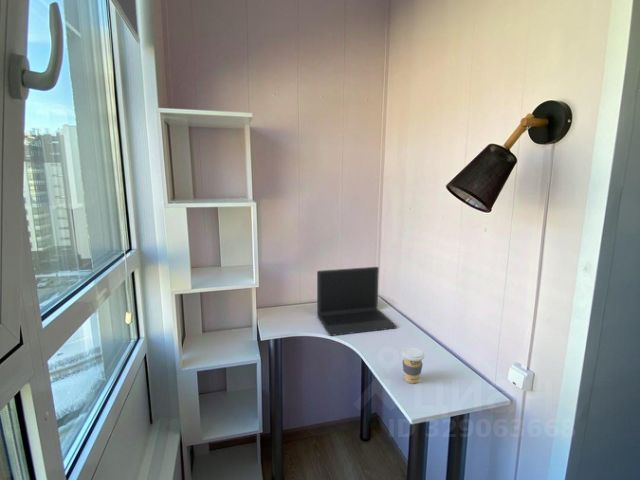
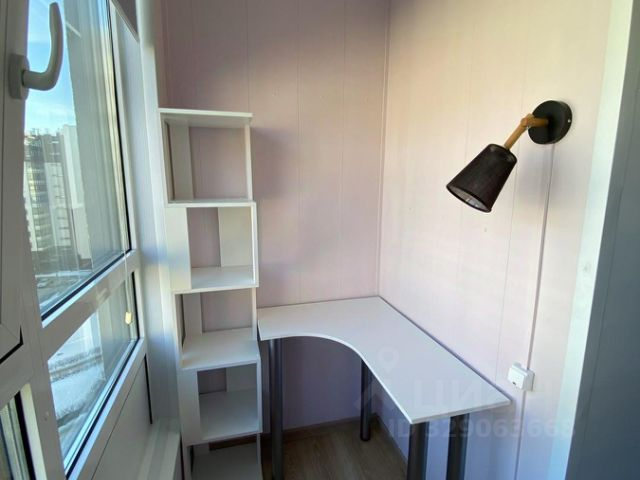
- laptop [316,266,398,337]
- coffee cup [400,347,425,384]
